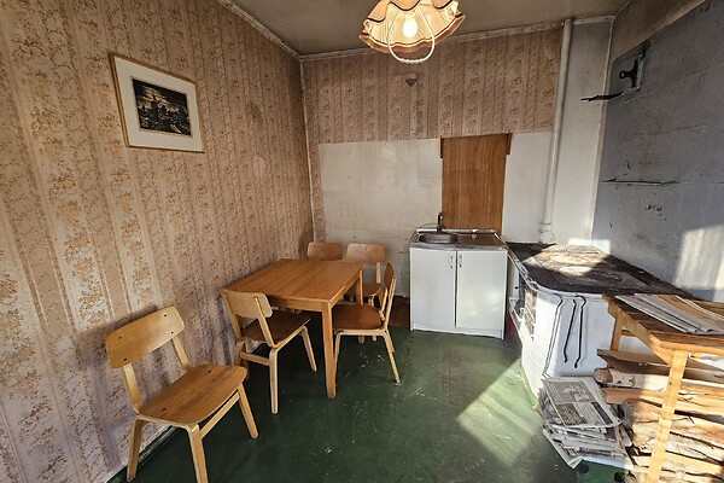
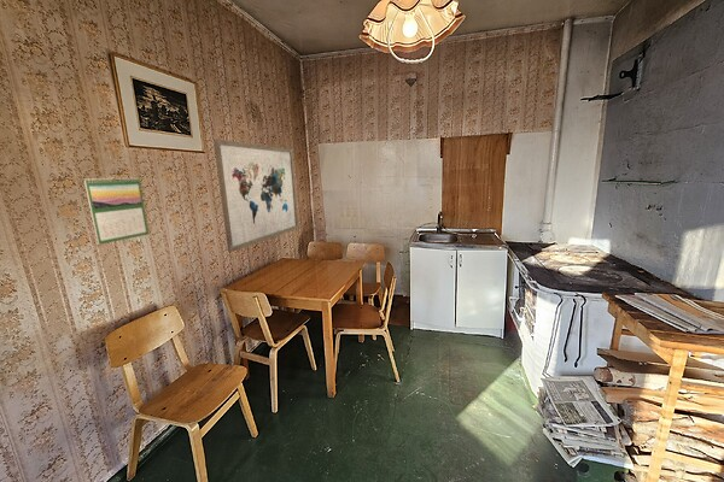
+ calendar [83,176,150,246]
+ wall art [212,139,299,253]
